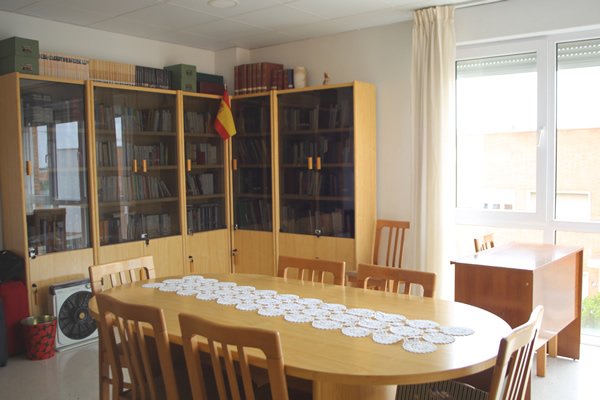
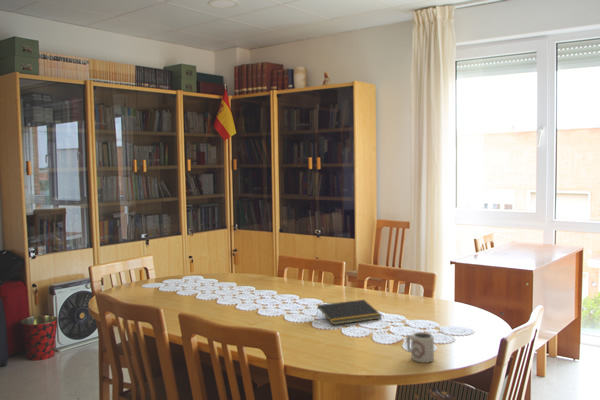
+ cup [405,331,435,364]
+ notepad [316,299,383,326]
